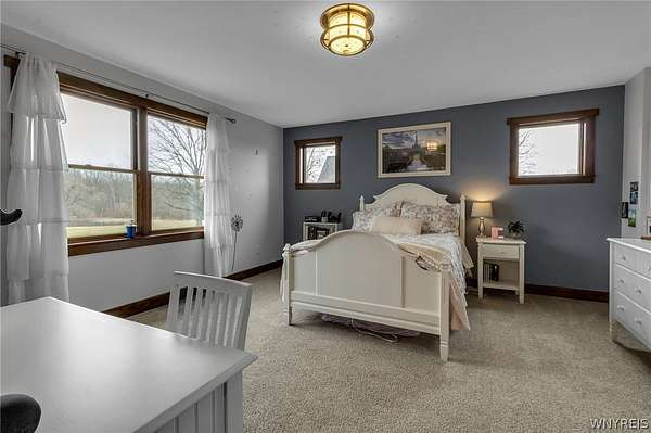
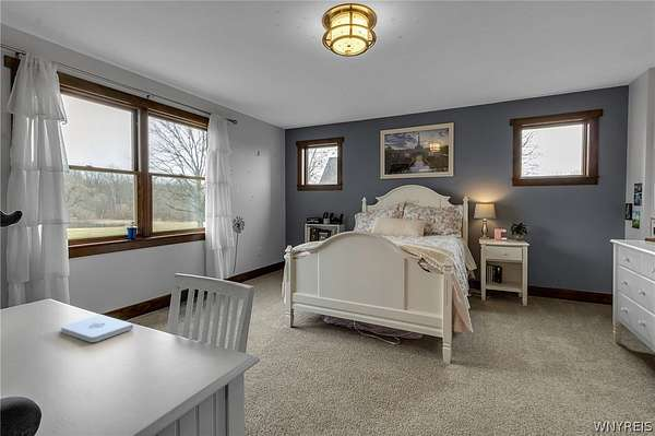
+ notepad [60,314,134,343]
